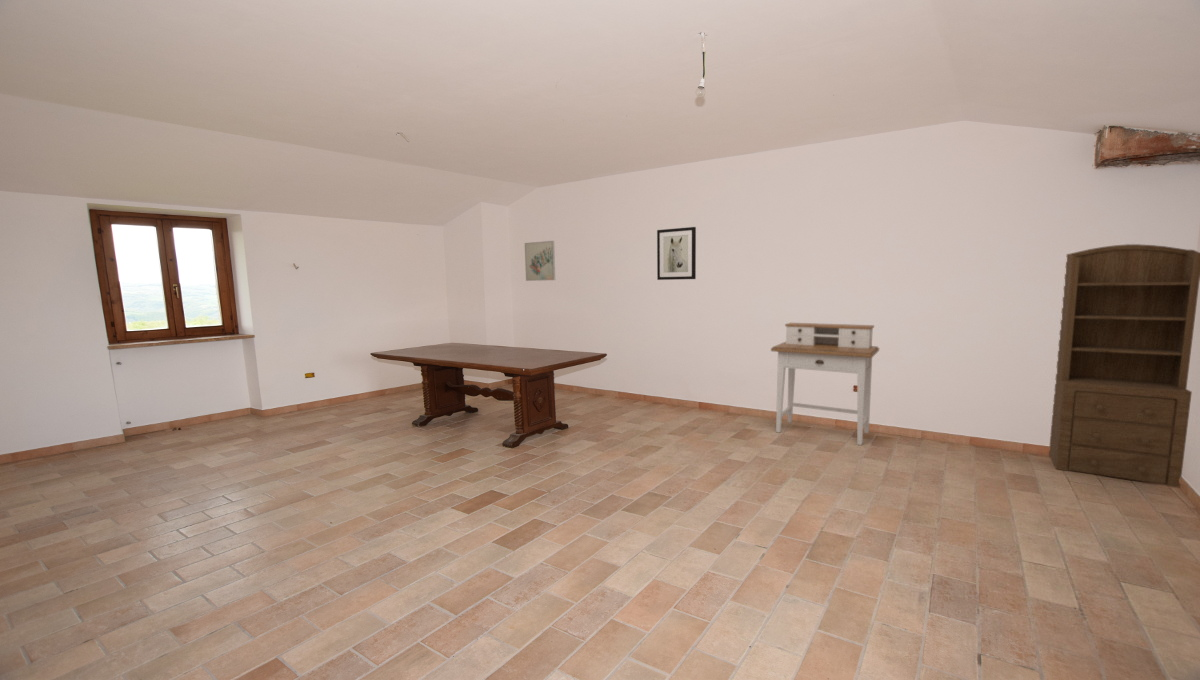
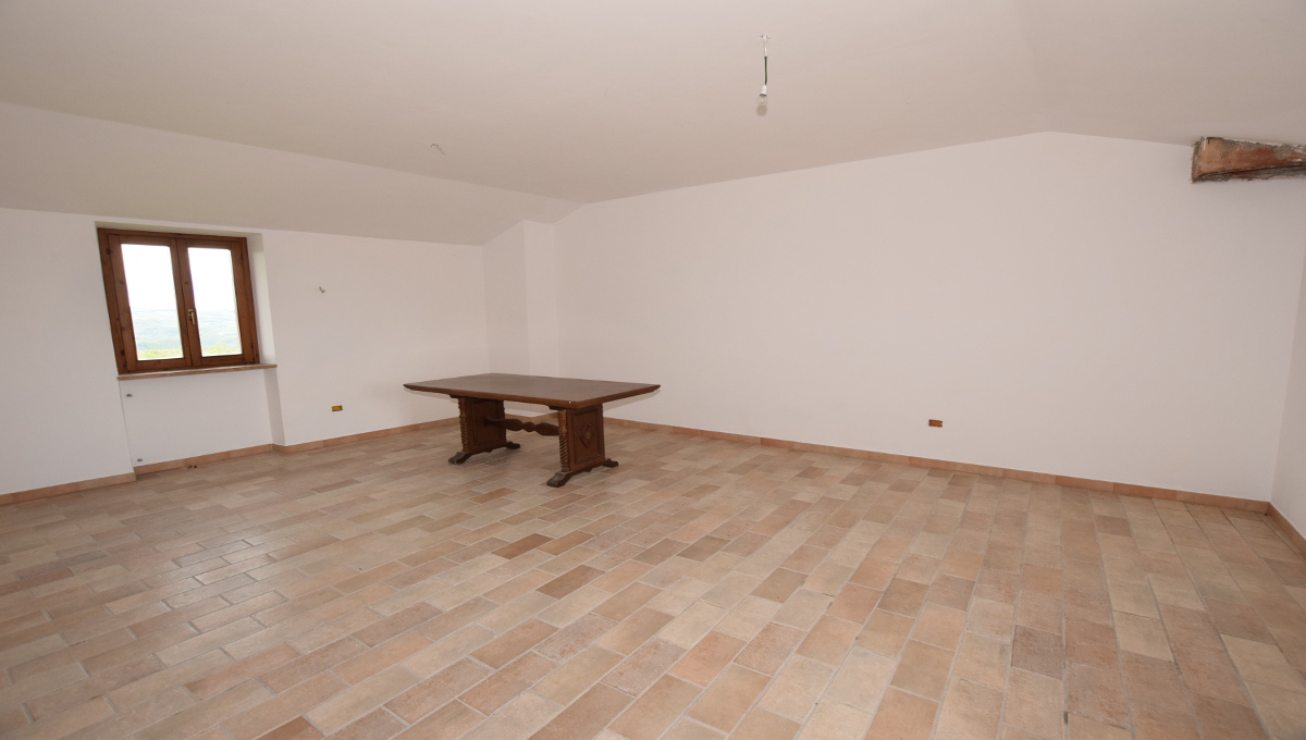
- wall art [656,226,697,281]
- shelving unit [1048,243,1200,489]
- wall art [524,240,556,282]
- desk [770,322,880,446]
